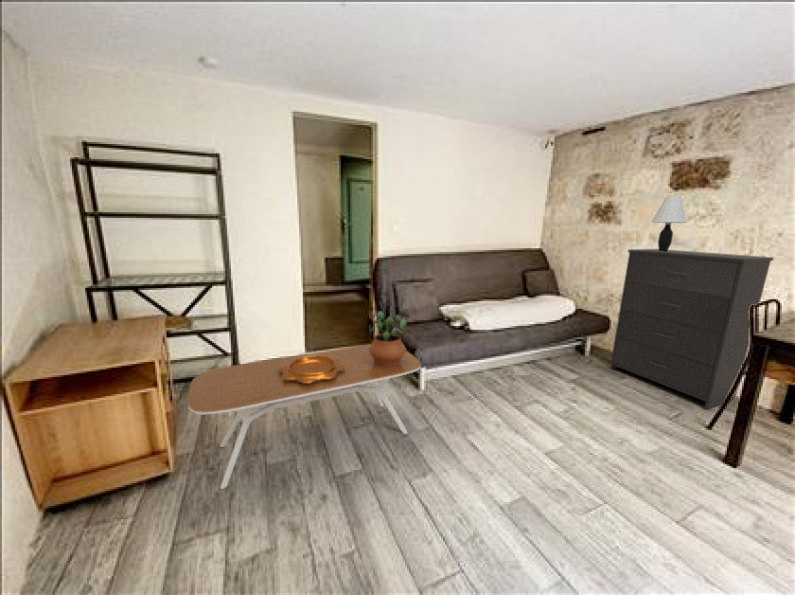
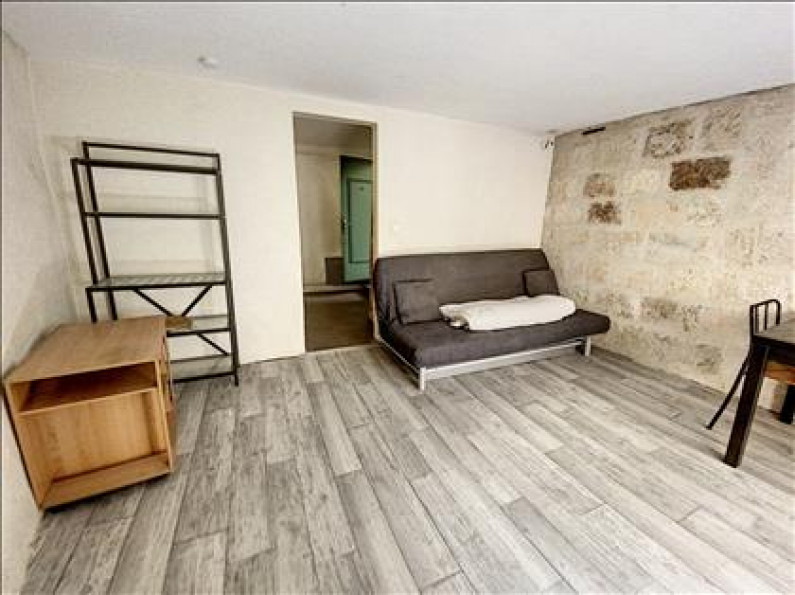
- coffee table [187,343,422,490]
- decorative bowl [277,355,346,383]
- dresser [609,248,775,410]
- potted plant [368,310,407,367]
- table lamp [650,195,688,252]
